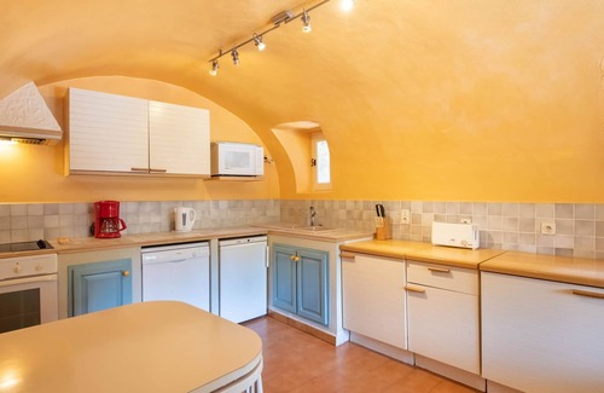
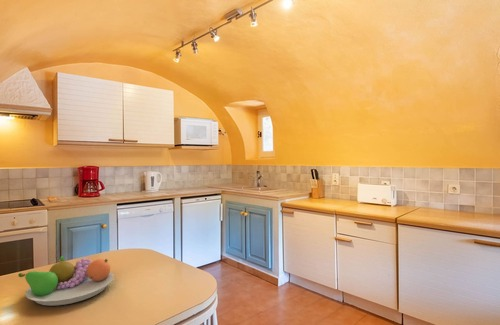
+ fruit bowl [18,255,115,307]
